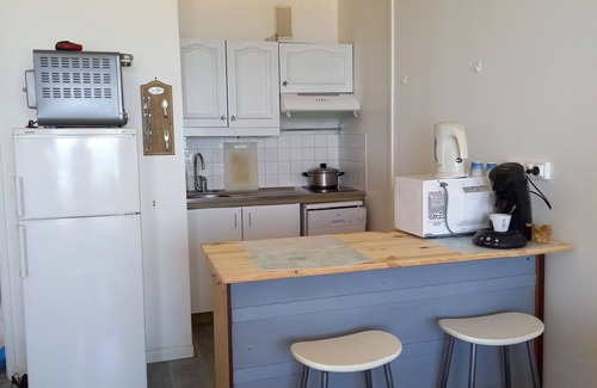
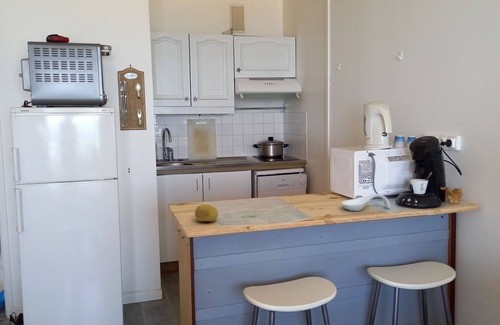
+ spoon rest [341,193,391,212]
+ fruit [194,203,219,222]
